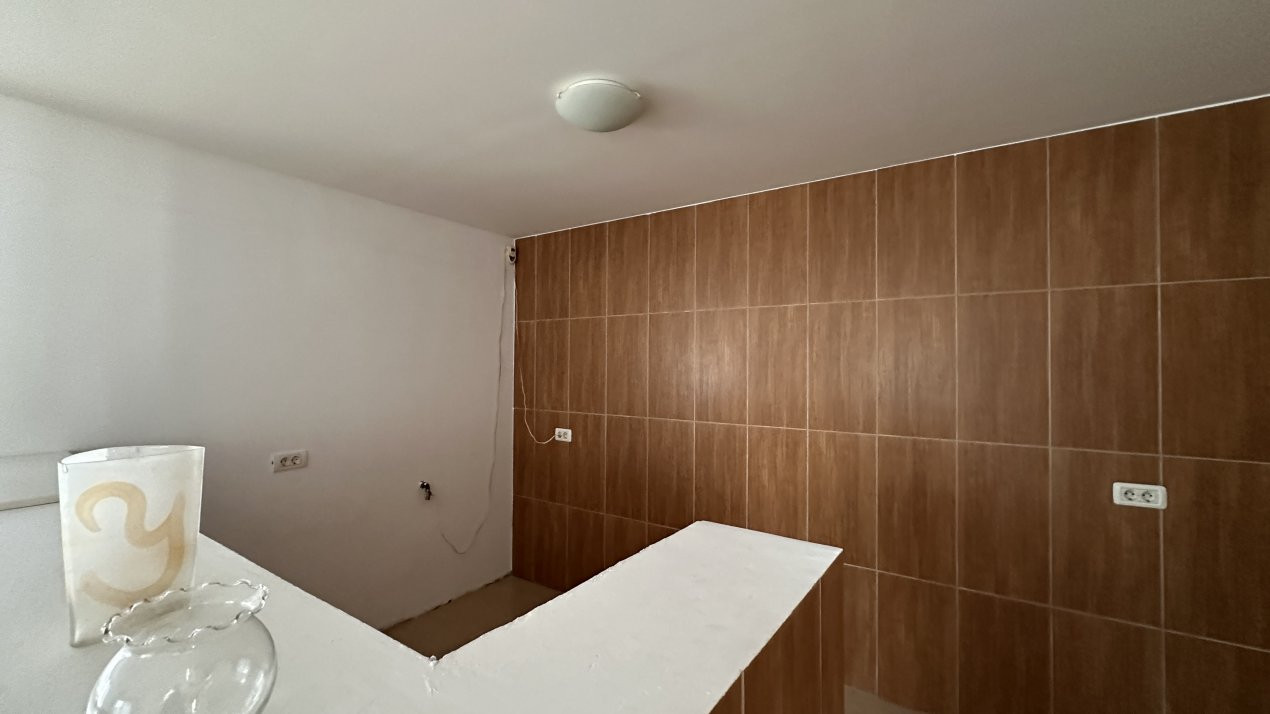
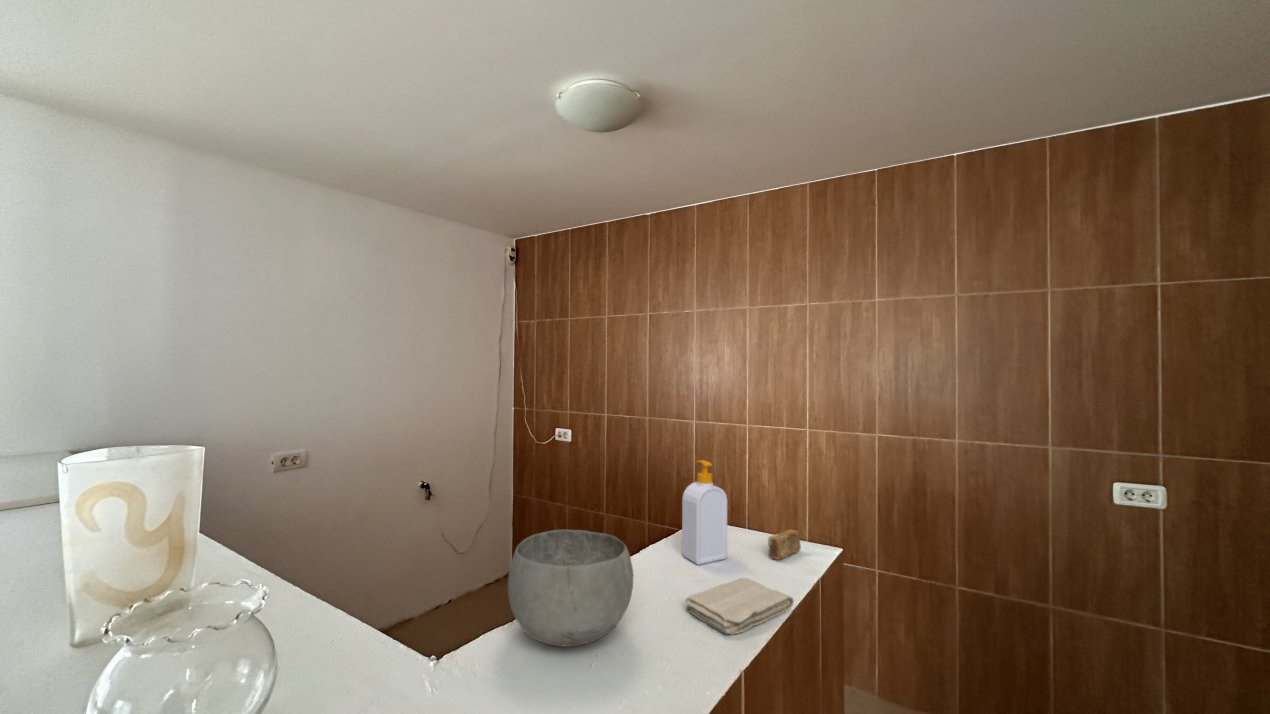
+ soap bar [767,528,802,561]
+ bowl [507,528,634,648]
+ soap bottle [681,459,728,566]
+ washcloth [684,577,795,636]
